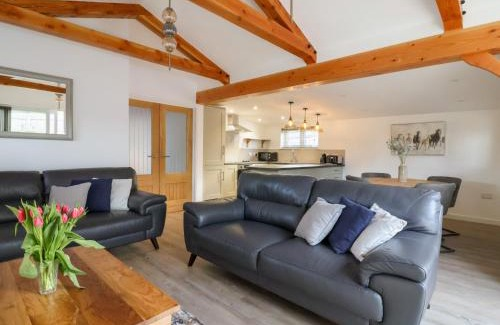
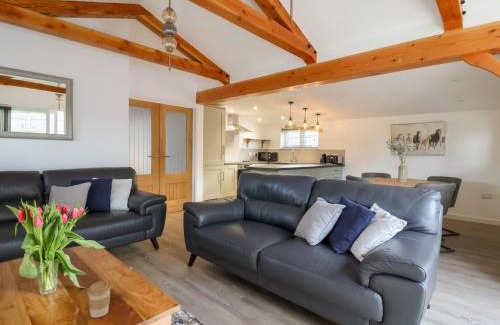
+ coffee cup [86,280,112,319]
